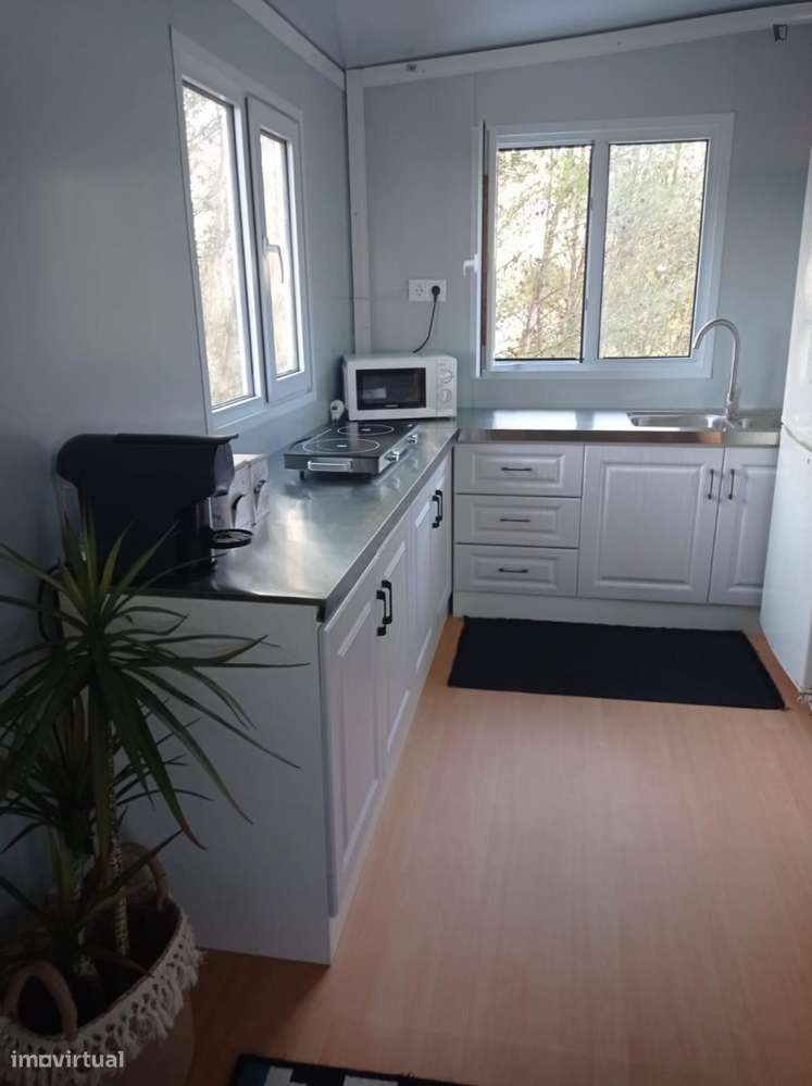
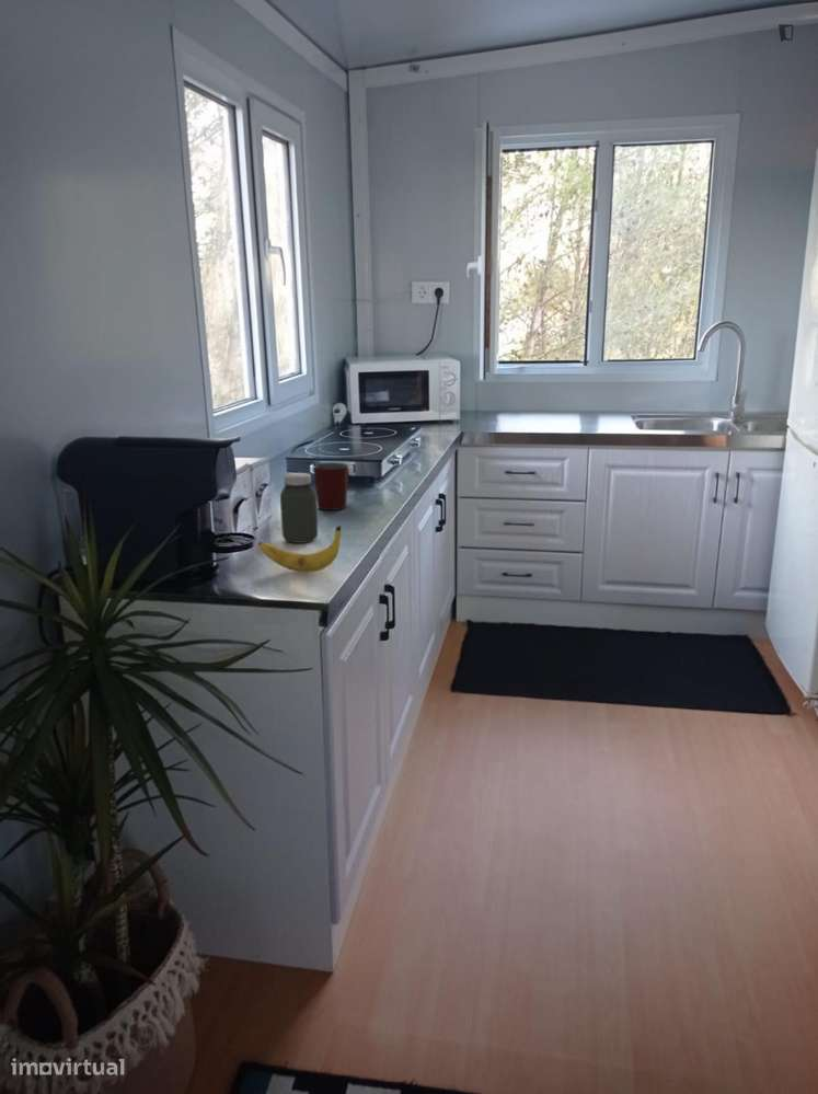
+ jar [279,472,319,544]
+ banana [257,525,342,574]
+ mug [312,462,350,511]
